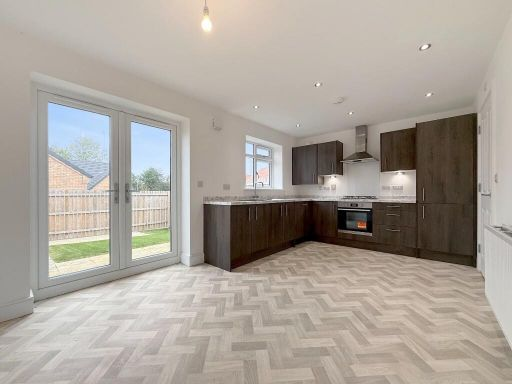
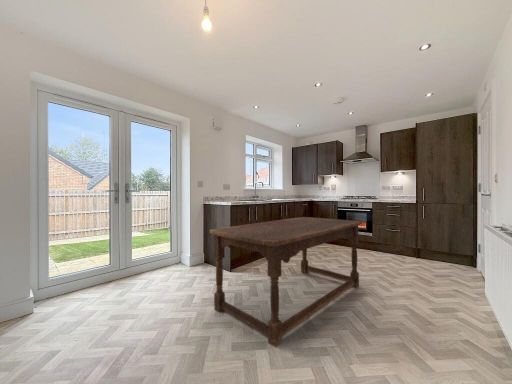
+ dining table [209,216,362,348]
